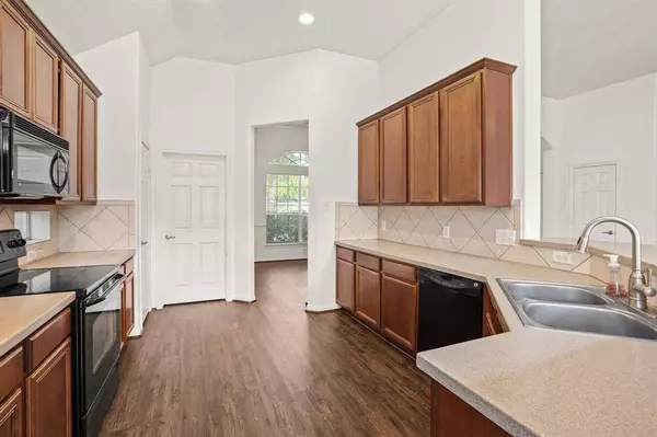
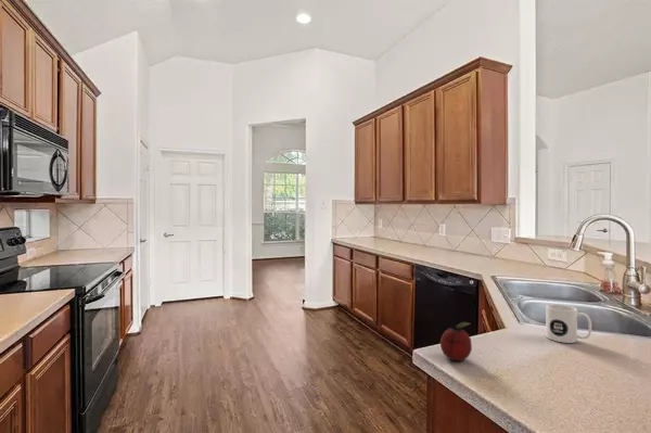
+ mug [545,303,592,344]
+ fruit [439,321,473,361]
